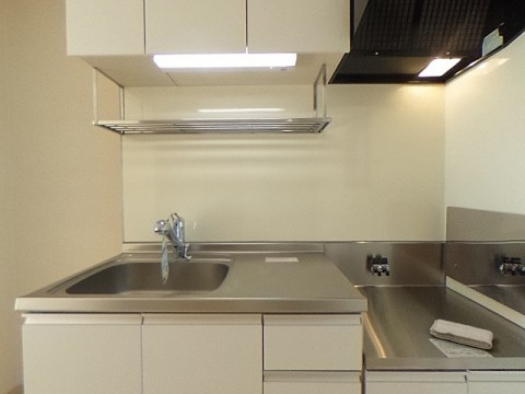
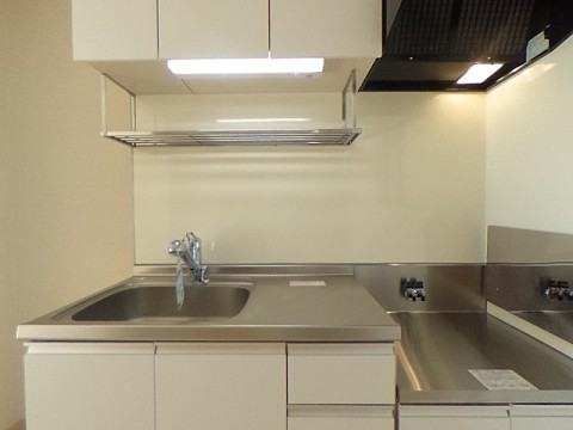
- washcloth [429,318,494,350]
